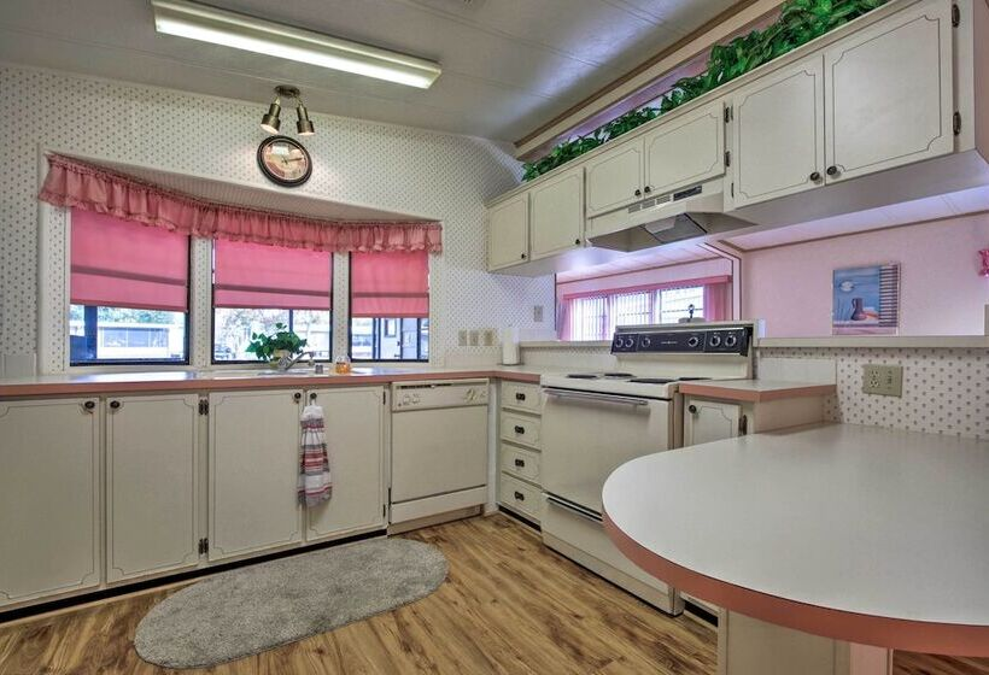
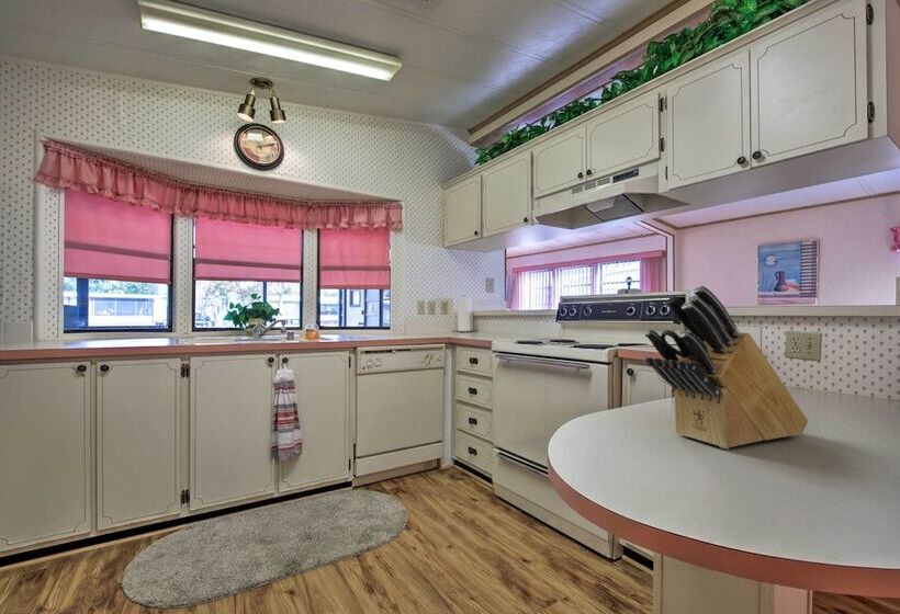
+ knife block [643,284,809,450]
